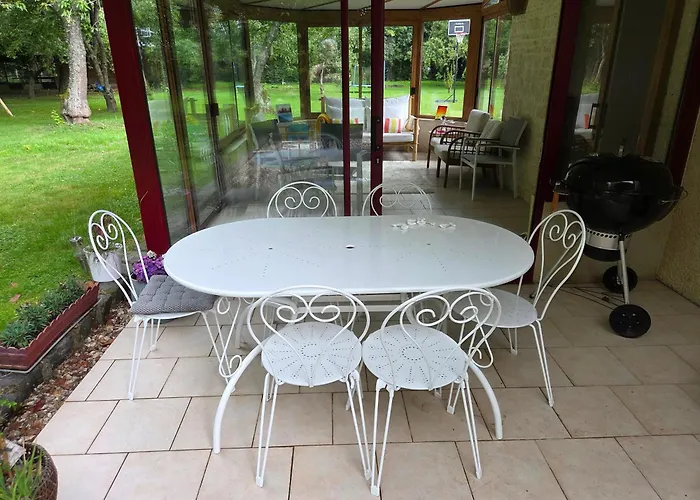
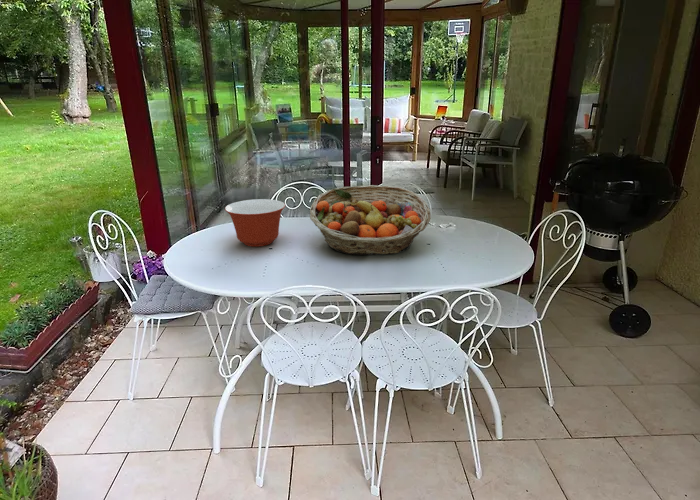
+ mixing bowl [224,198,286,248]
+ fruit basket [309,184,432,256]
